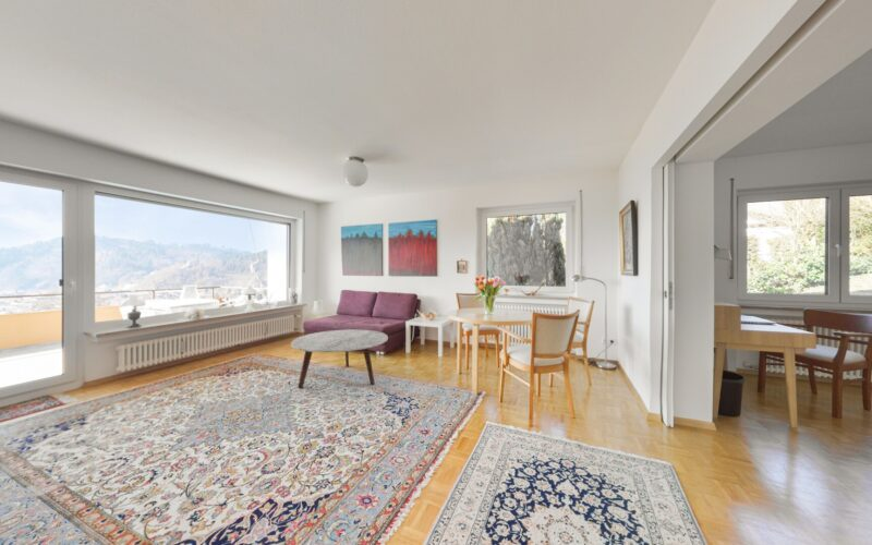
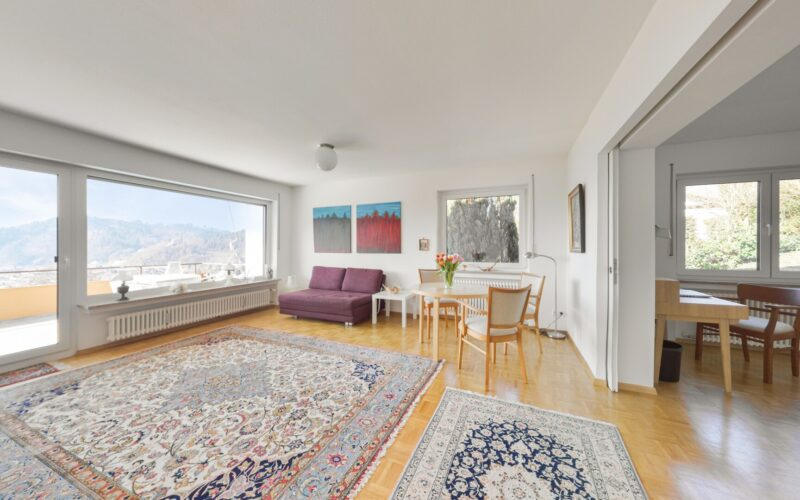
- coffee table [290,328,389,389]
